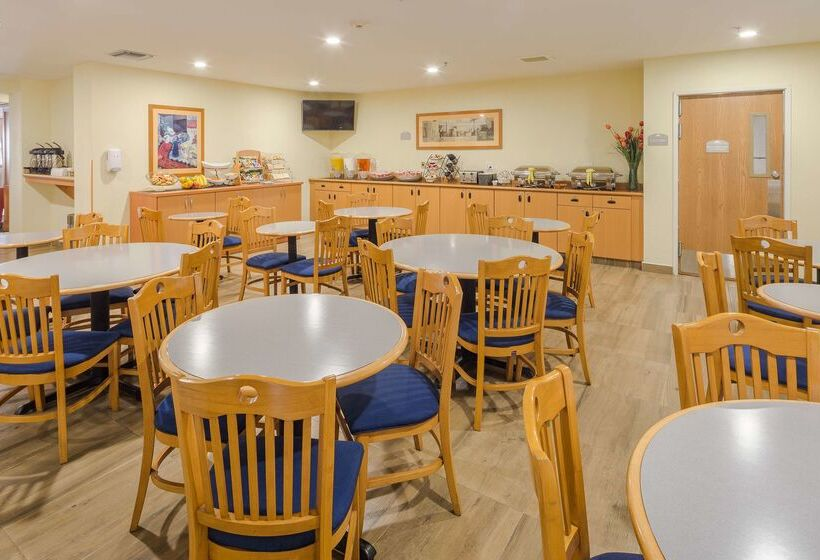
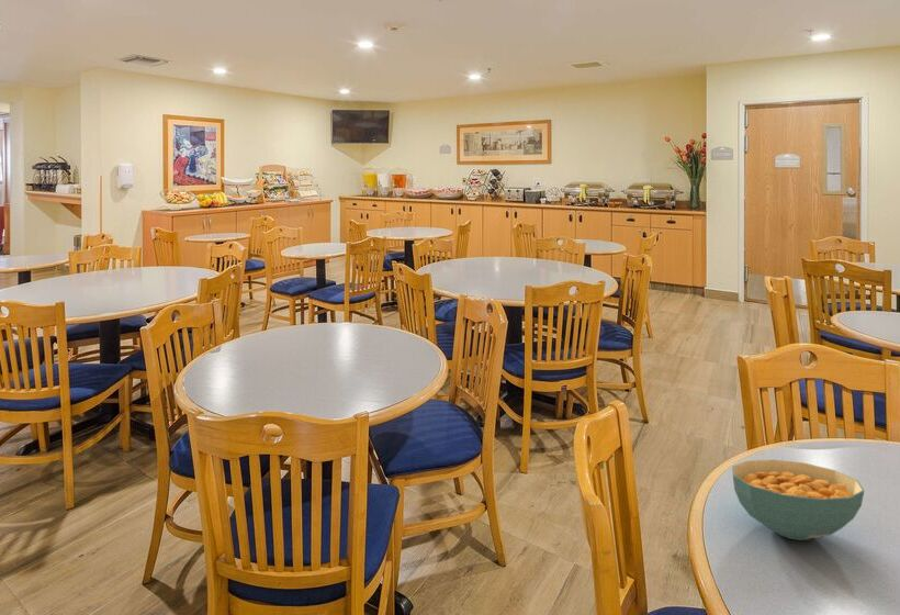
+ cereal bowl [731,459,865,541]
